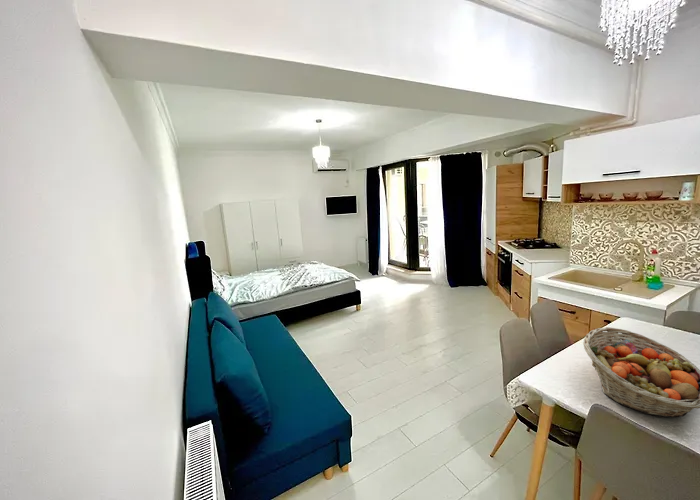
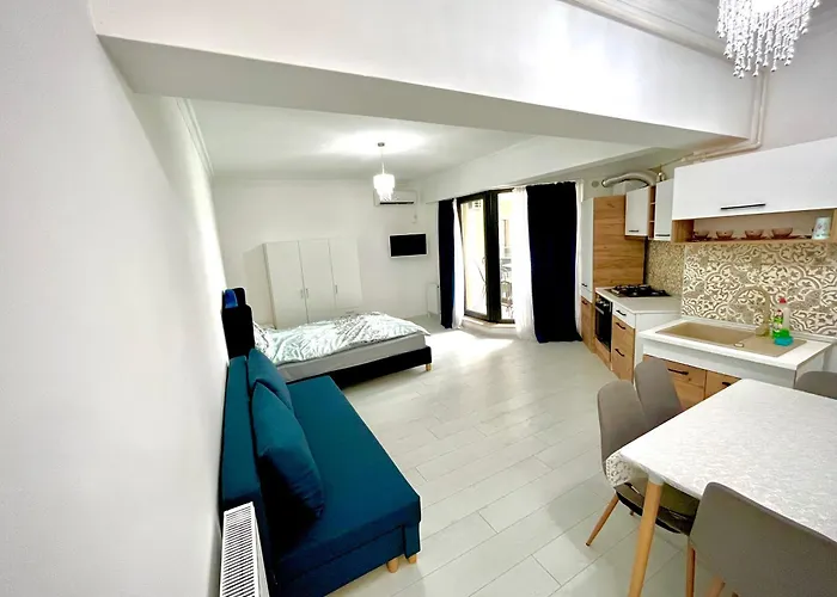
- fruit basket [582,326,700,418]
